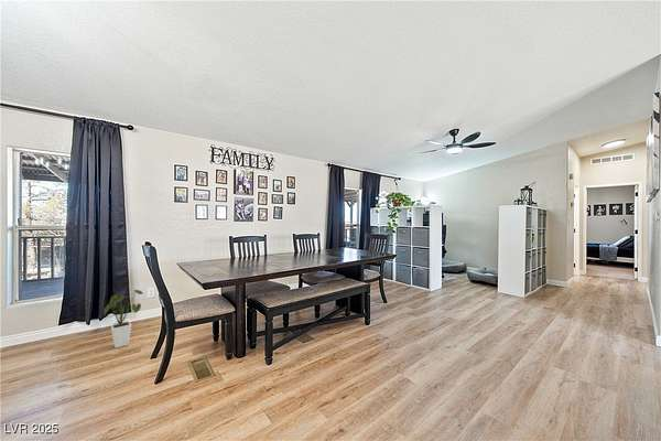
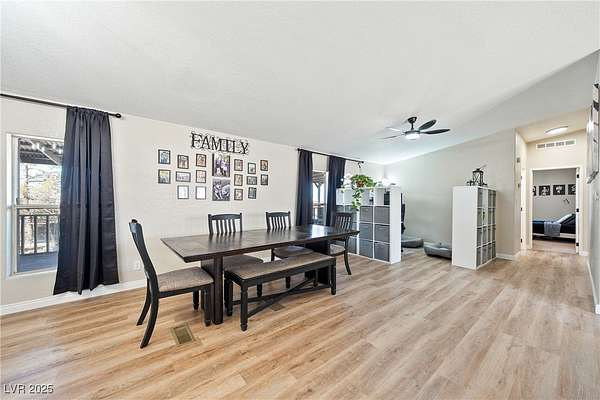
- house plant [102,289,144,349]
